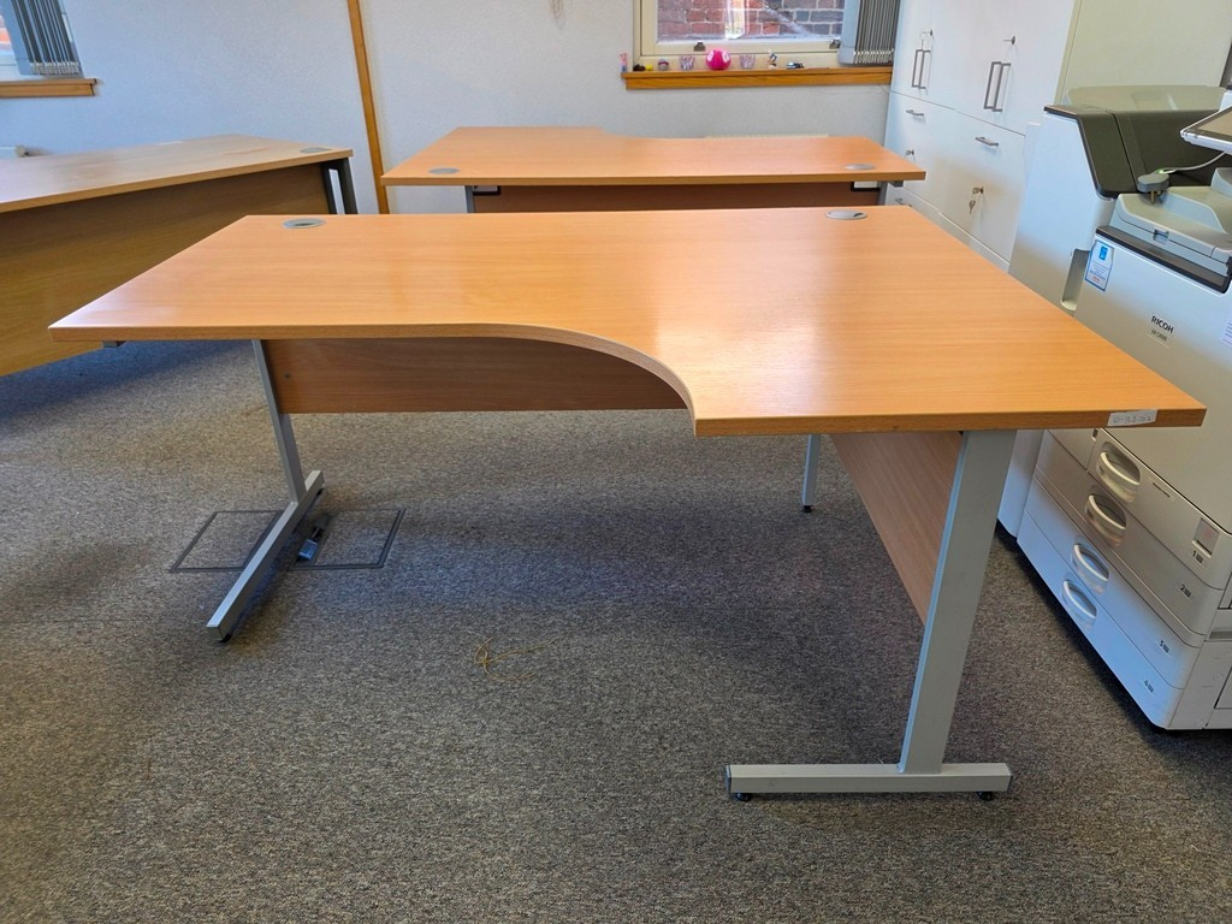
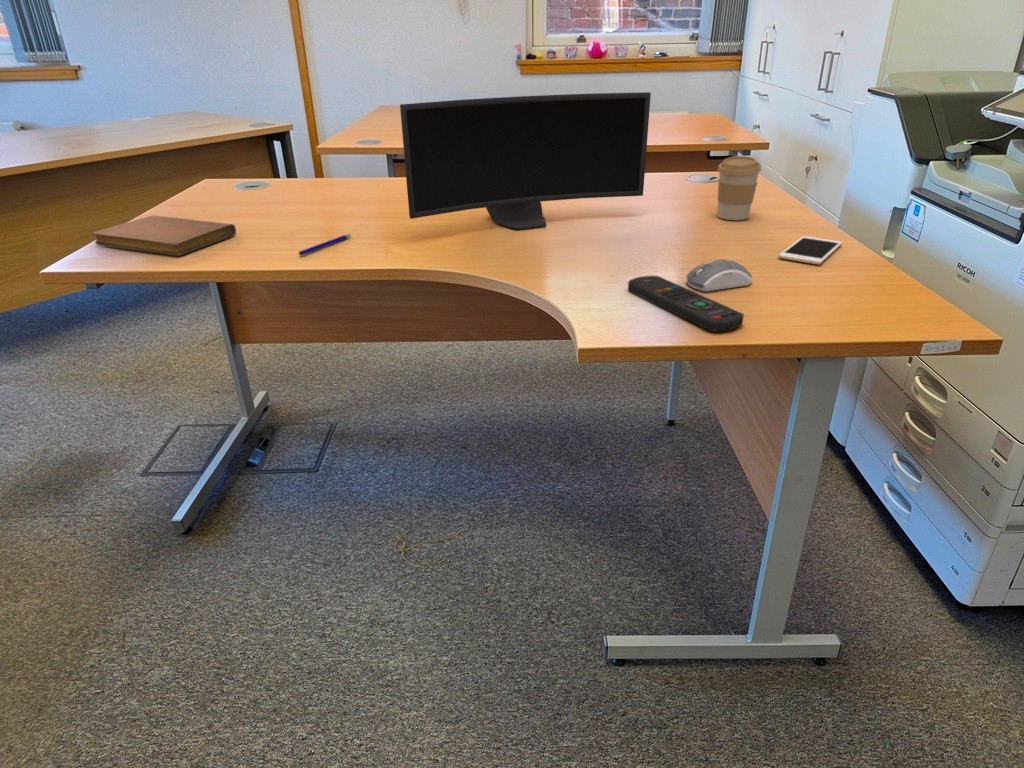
+ coffee cup [716,155,762,221]
+ remote control [627,275,745,332]
+ notebook [91,215,237,257]
+ monitor [399,91,652,230]
+ pen [298,233,352,257]
+ cell phone [778,235,843,265]
+ computer mouse [685,258,753,292]
